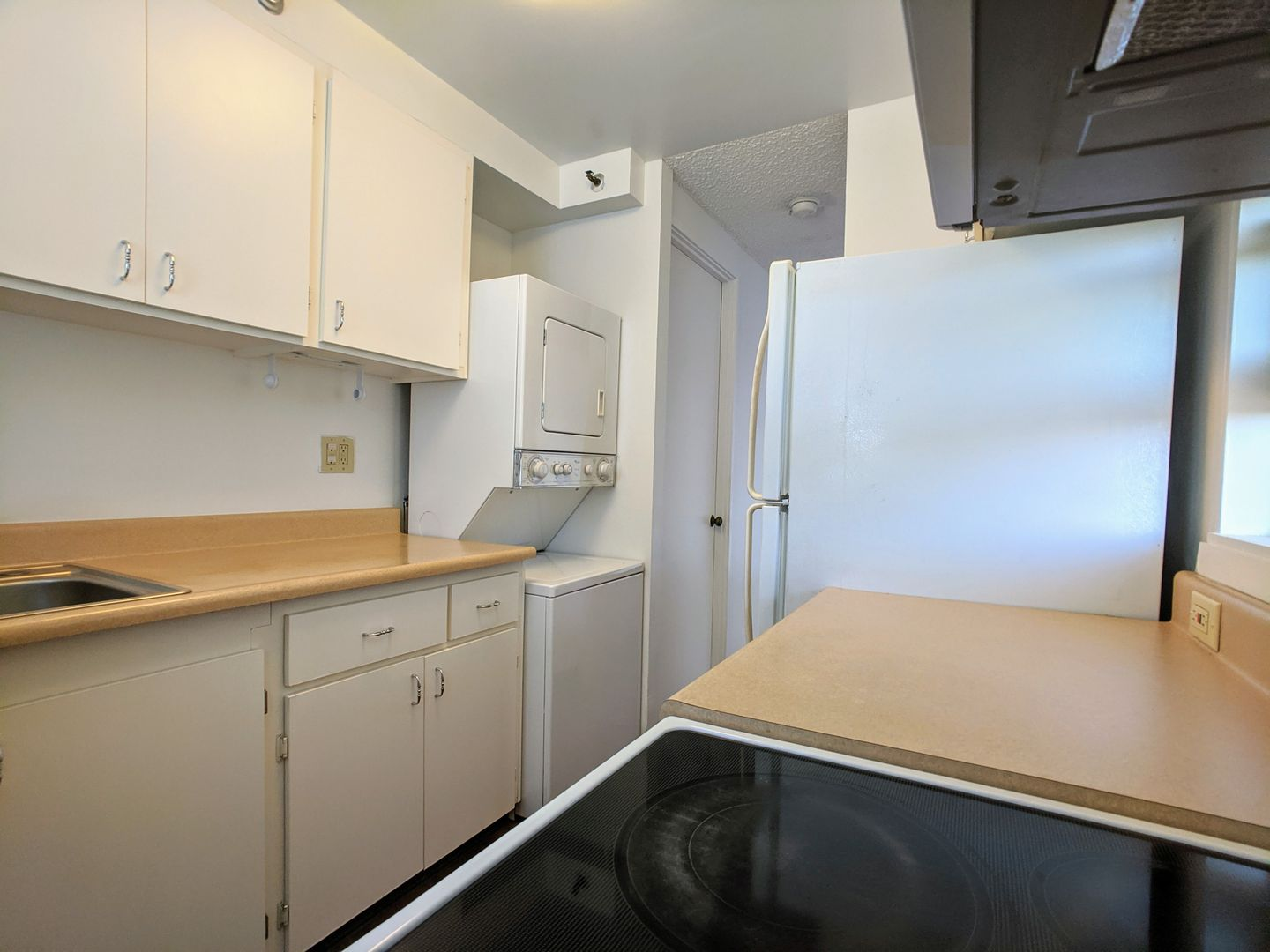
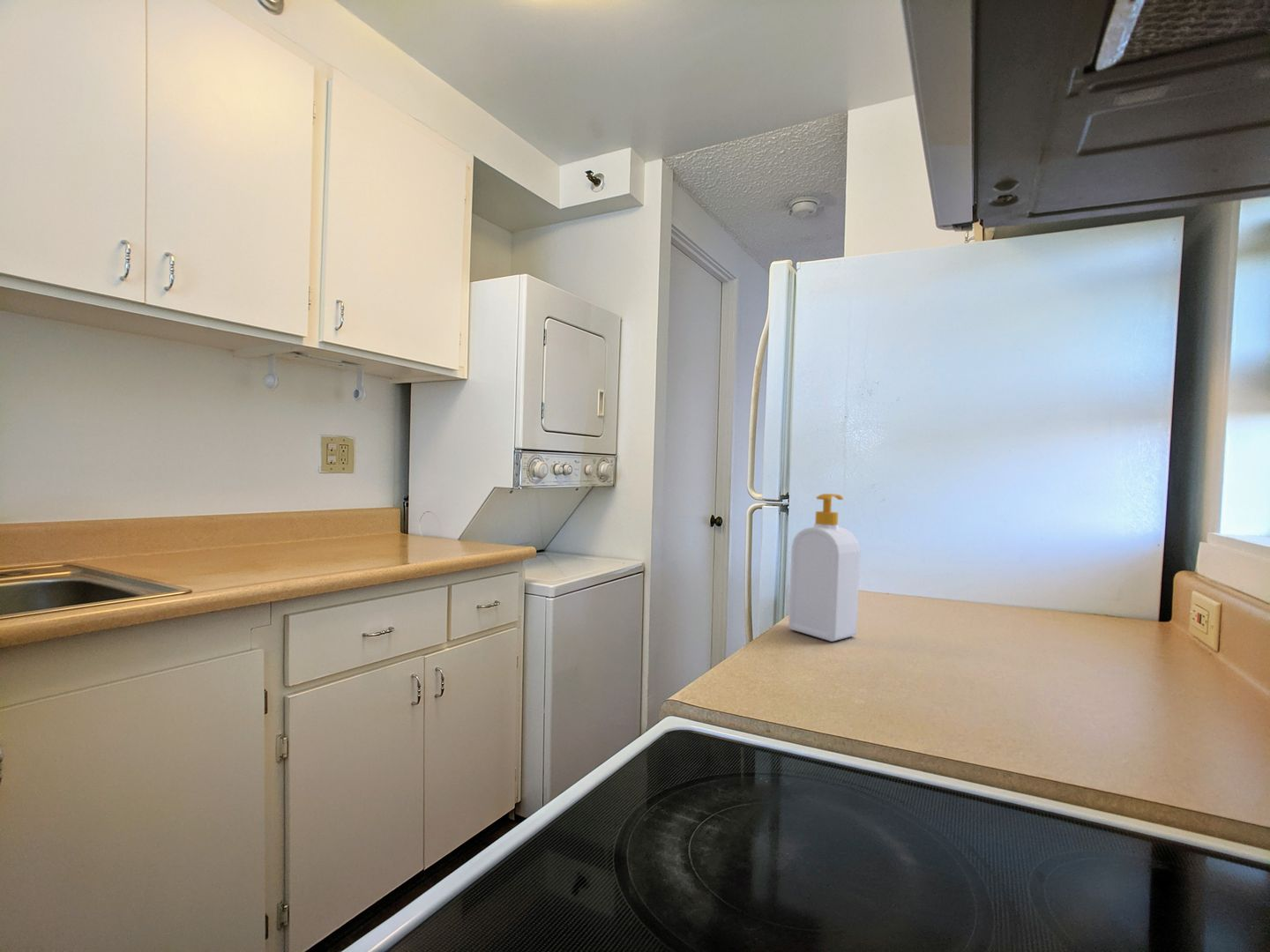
+ soap bottle [788,493,861,643]
